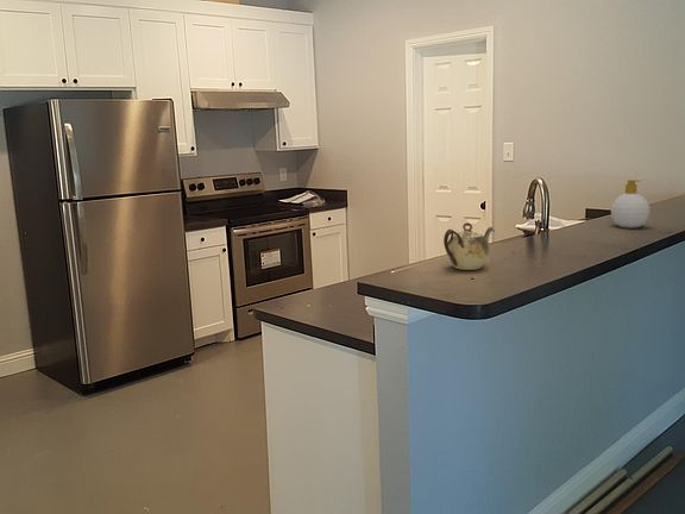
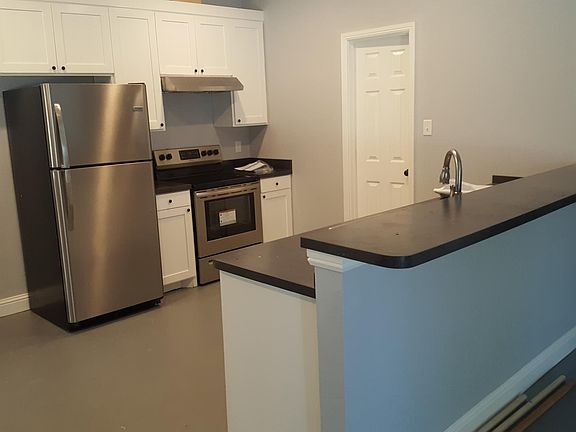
- teapot [442,221,496,271]
- soap bottle [610,178,652,228]
